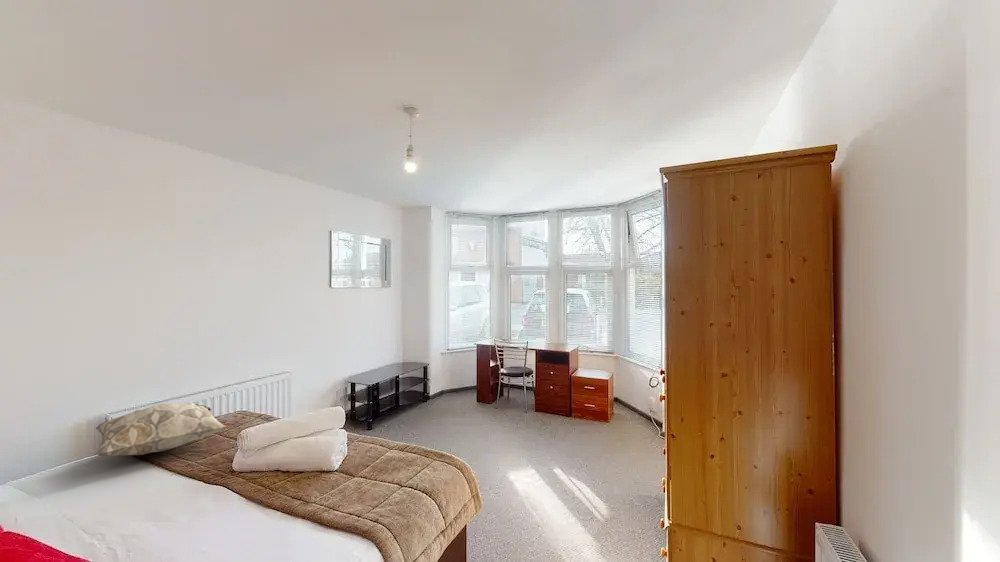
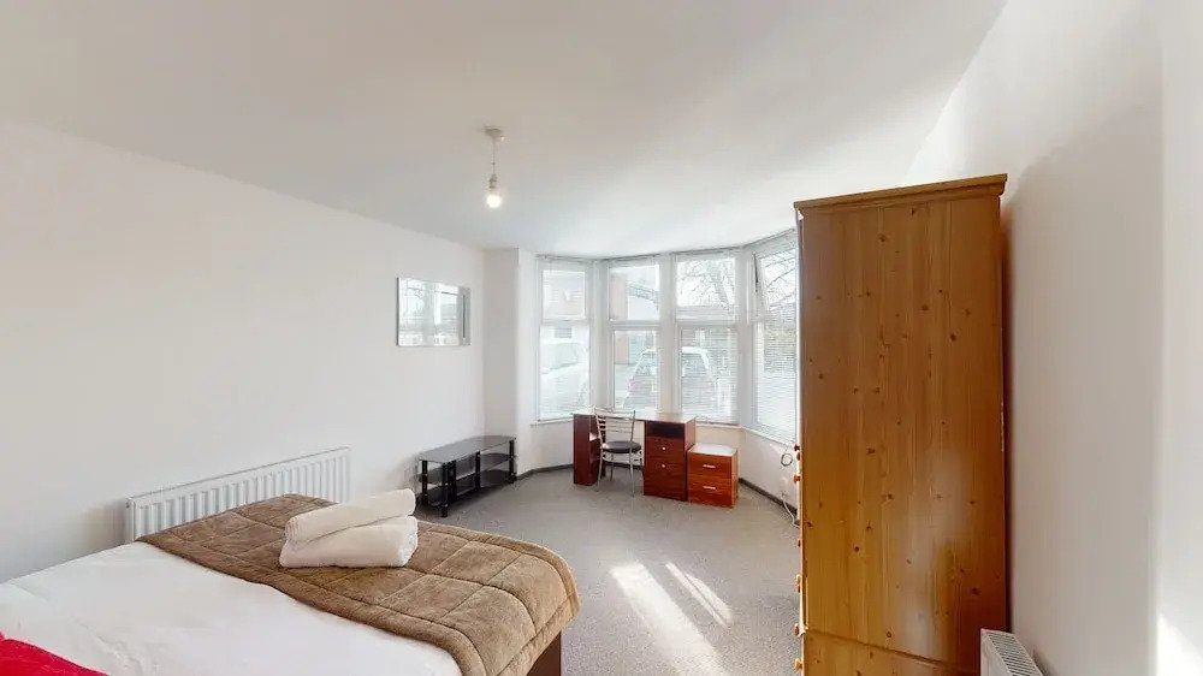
- decorative pillow [95,402,228,457]
